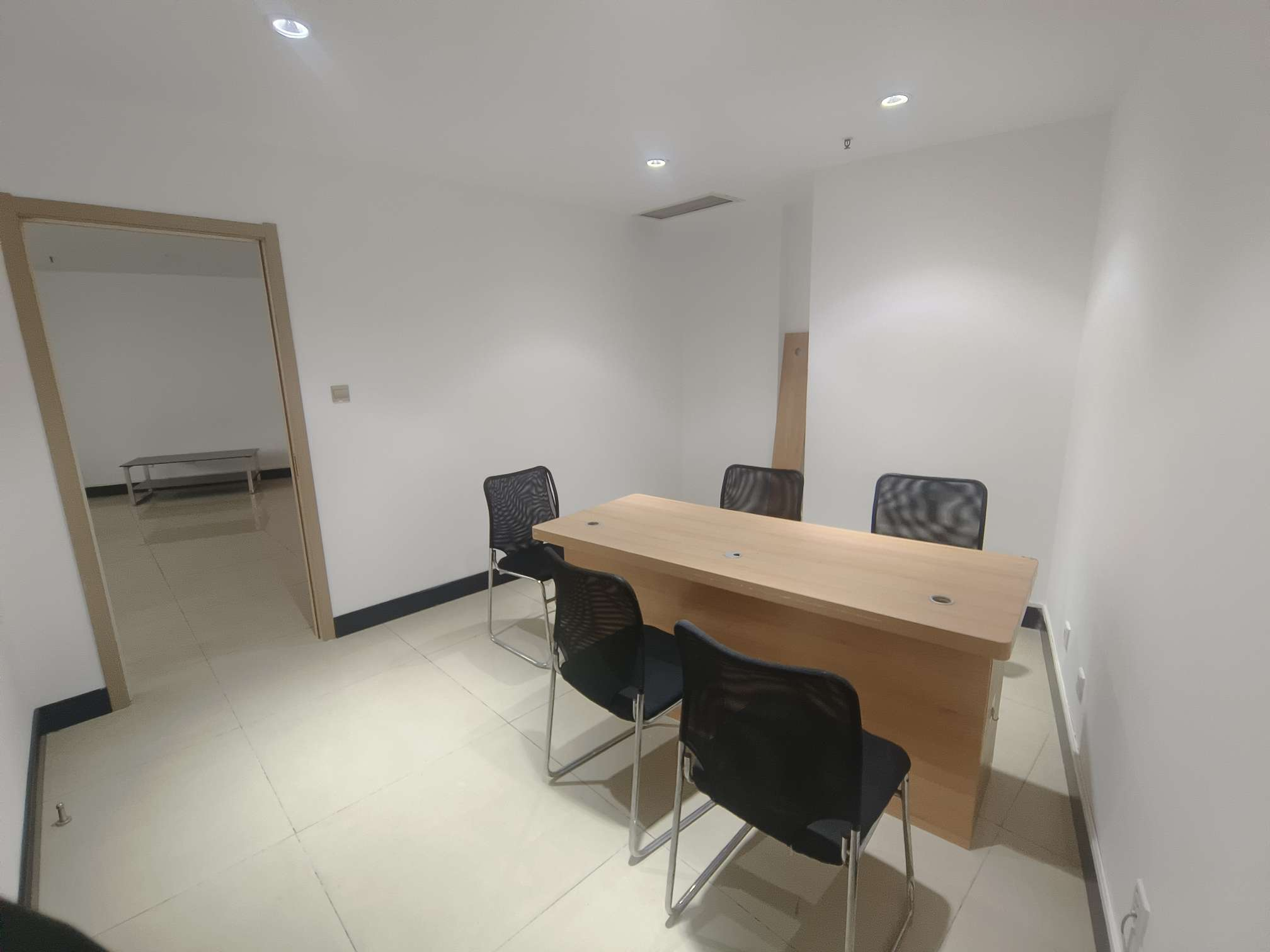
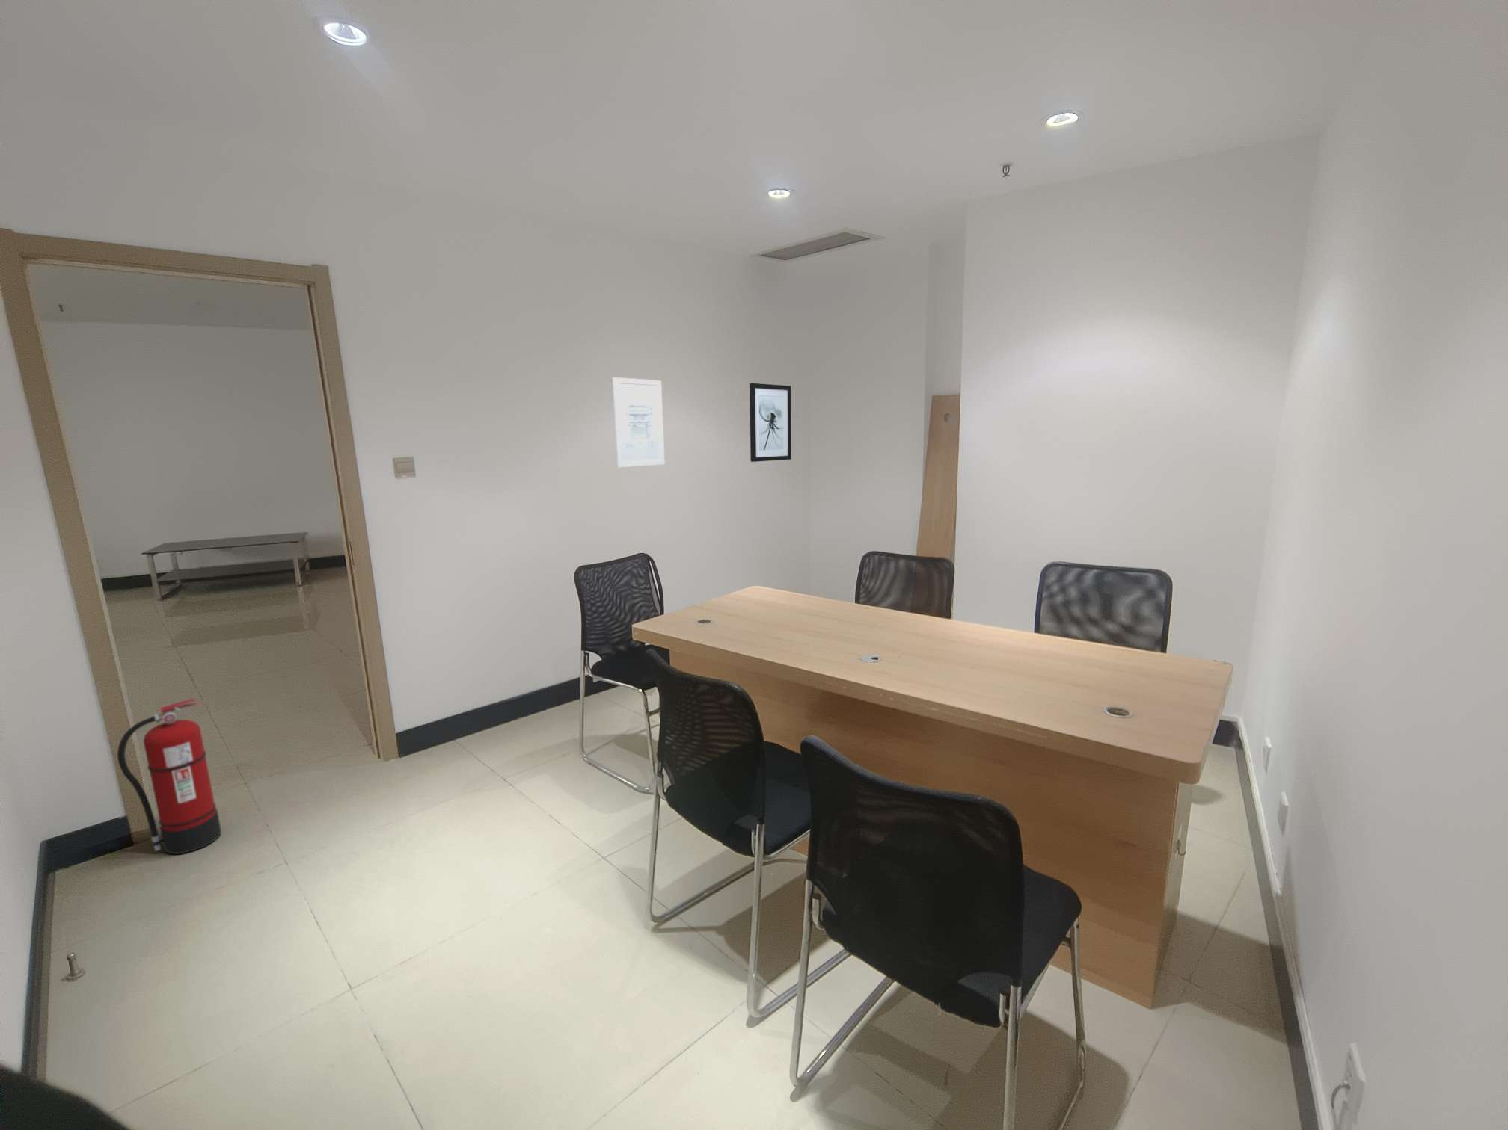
+ wall art [612,376,665,468]
+ fire extinguisher [116,697,222,855]
+ wall art [749,382,792,463]
